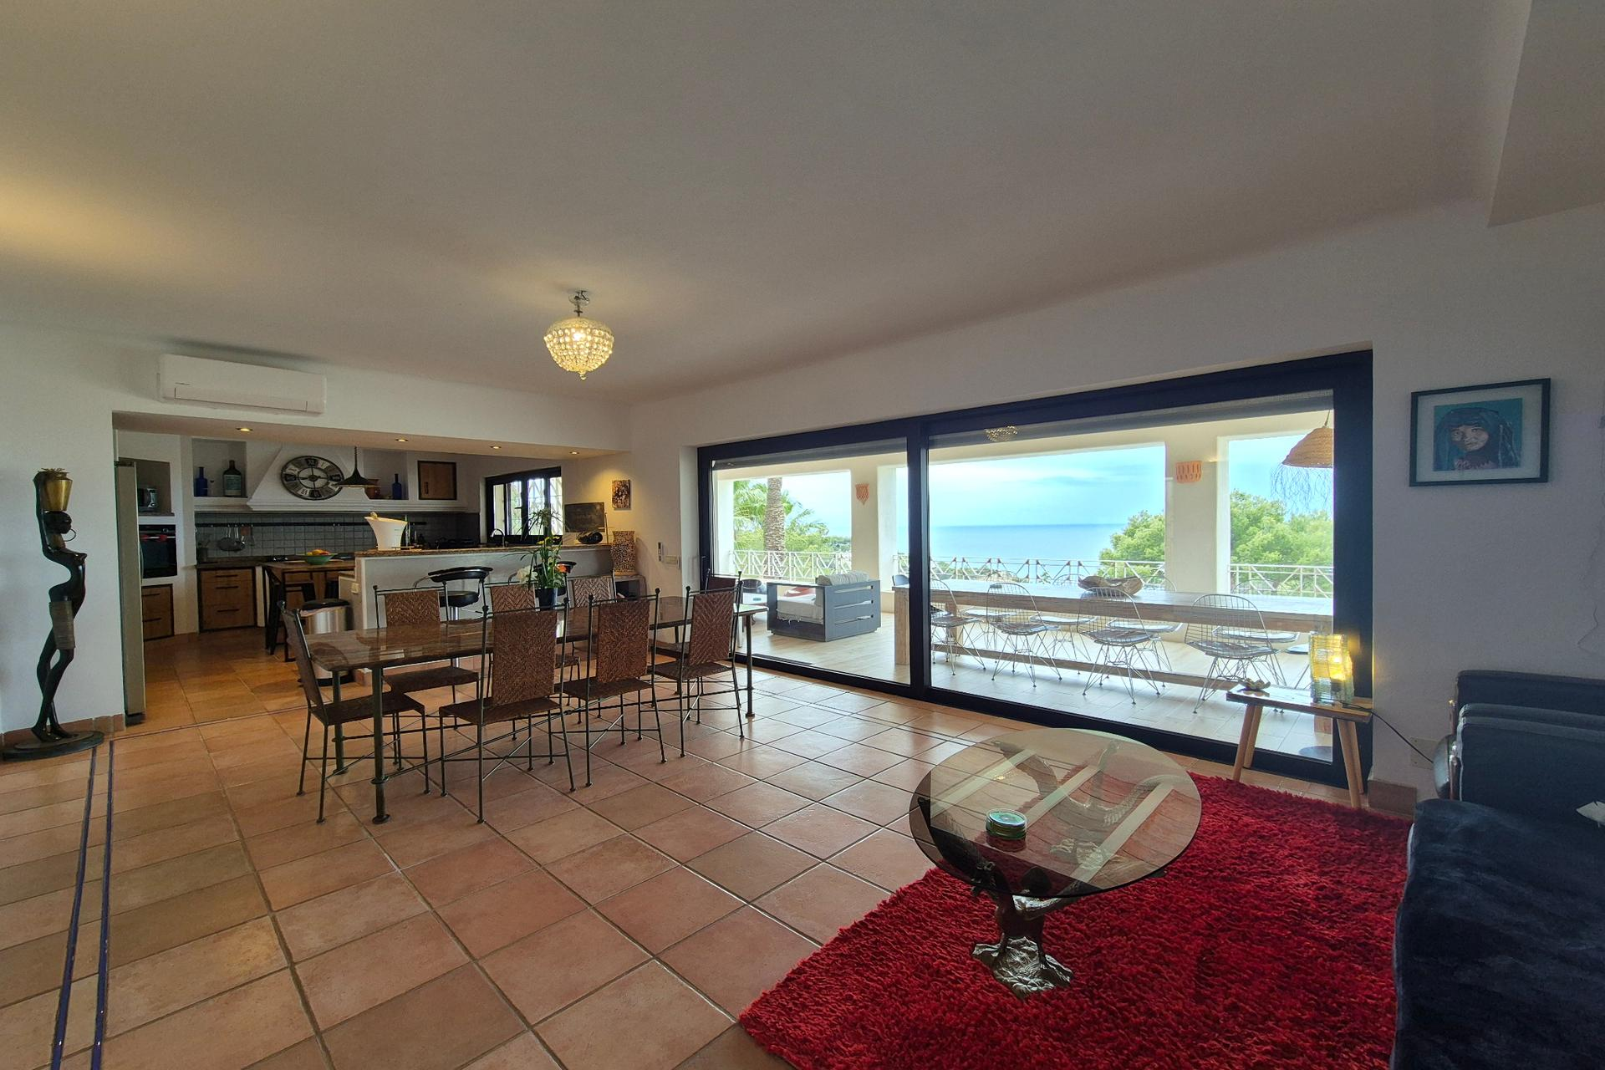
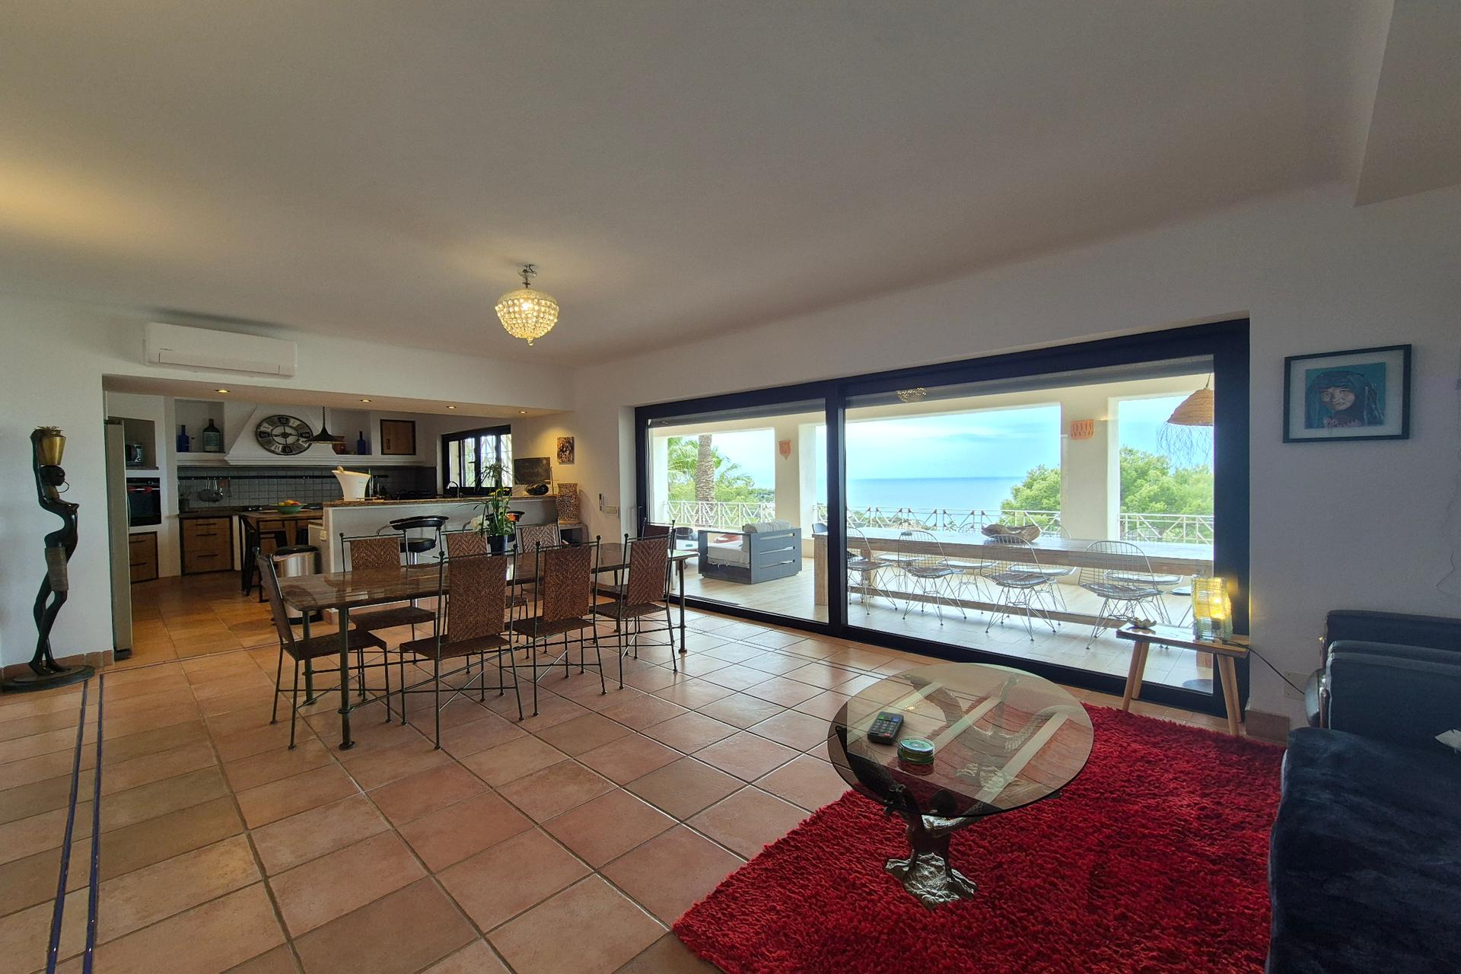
+ remote control [866,711,904,745]
